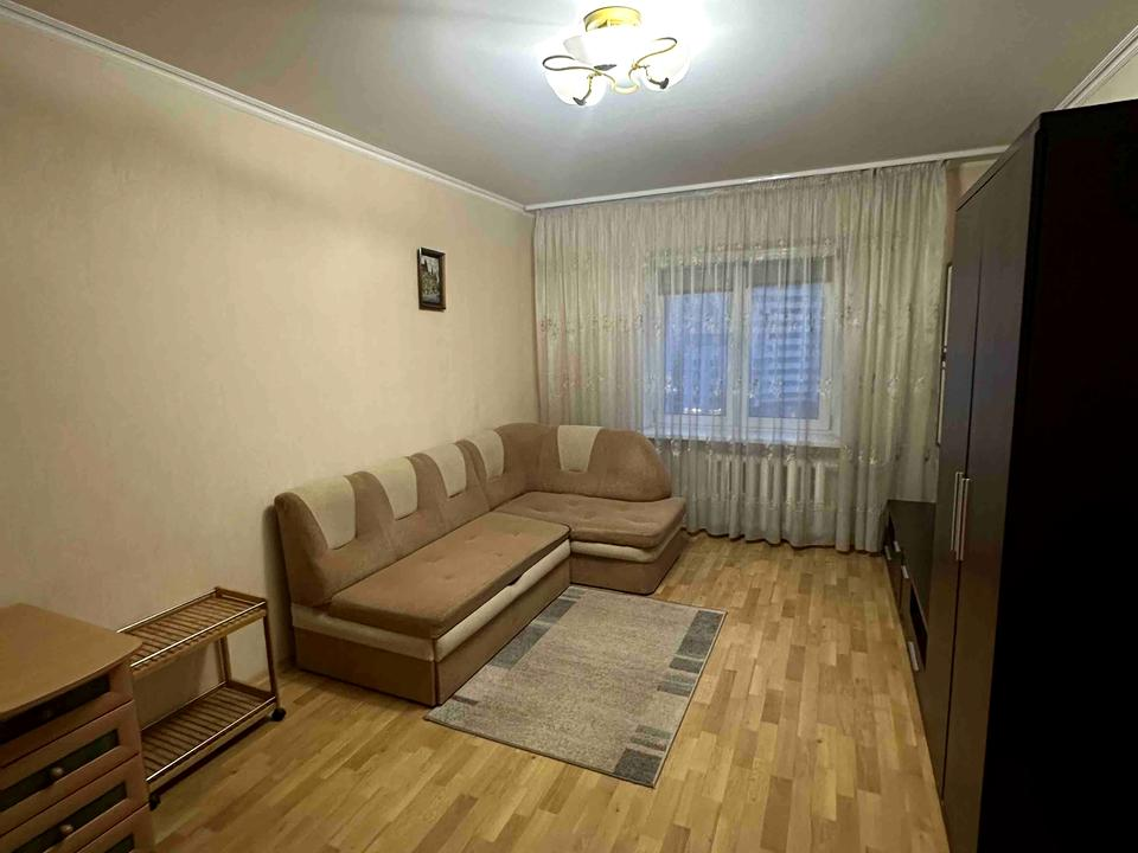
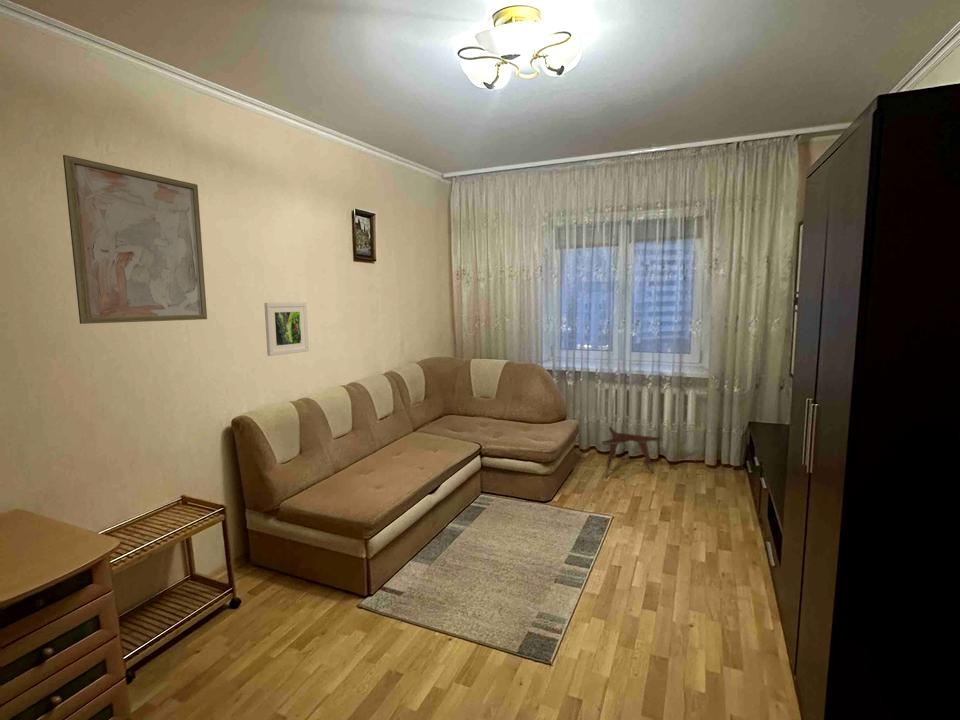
+ side table [592,424,667,478]
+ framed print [263,302,310,357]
+ wall art [62,154,208,325]
